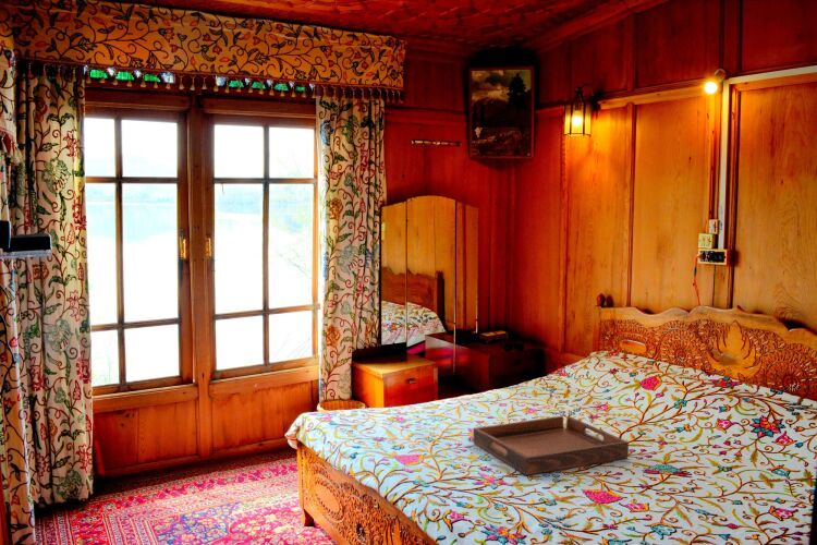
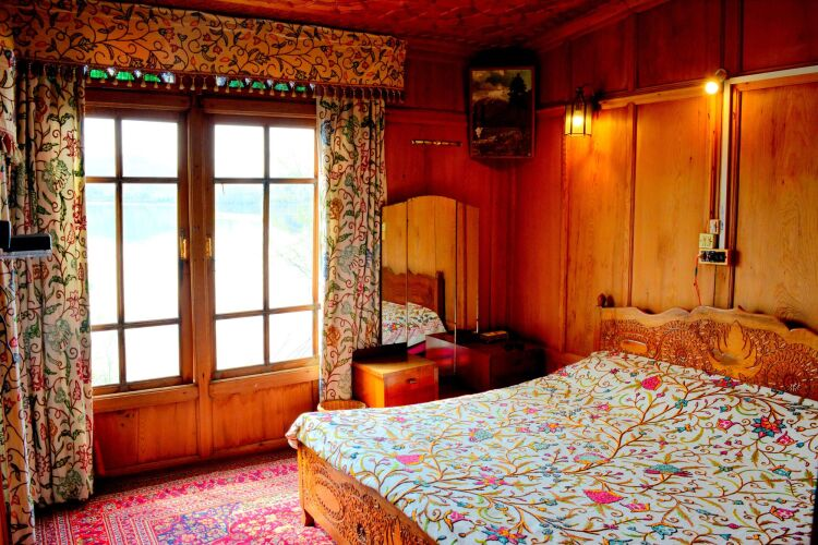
- serving tray [473,415,630,476]
